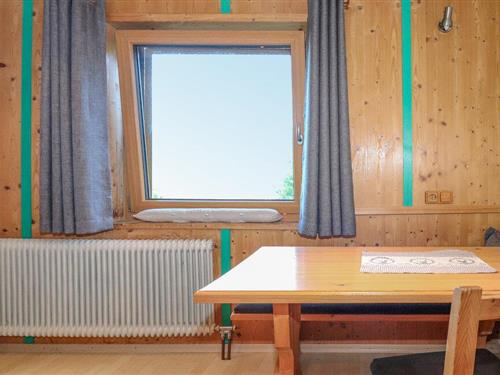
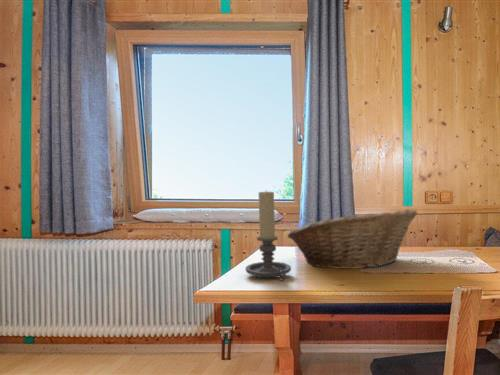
+ candle holder [245,189,292,282]
+ fruit basket [287,208,418,270]
